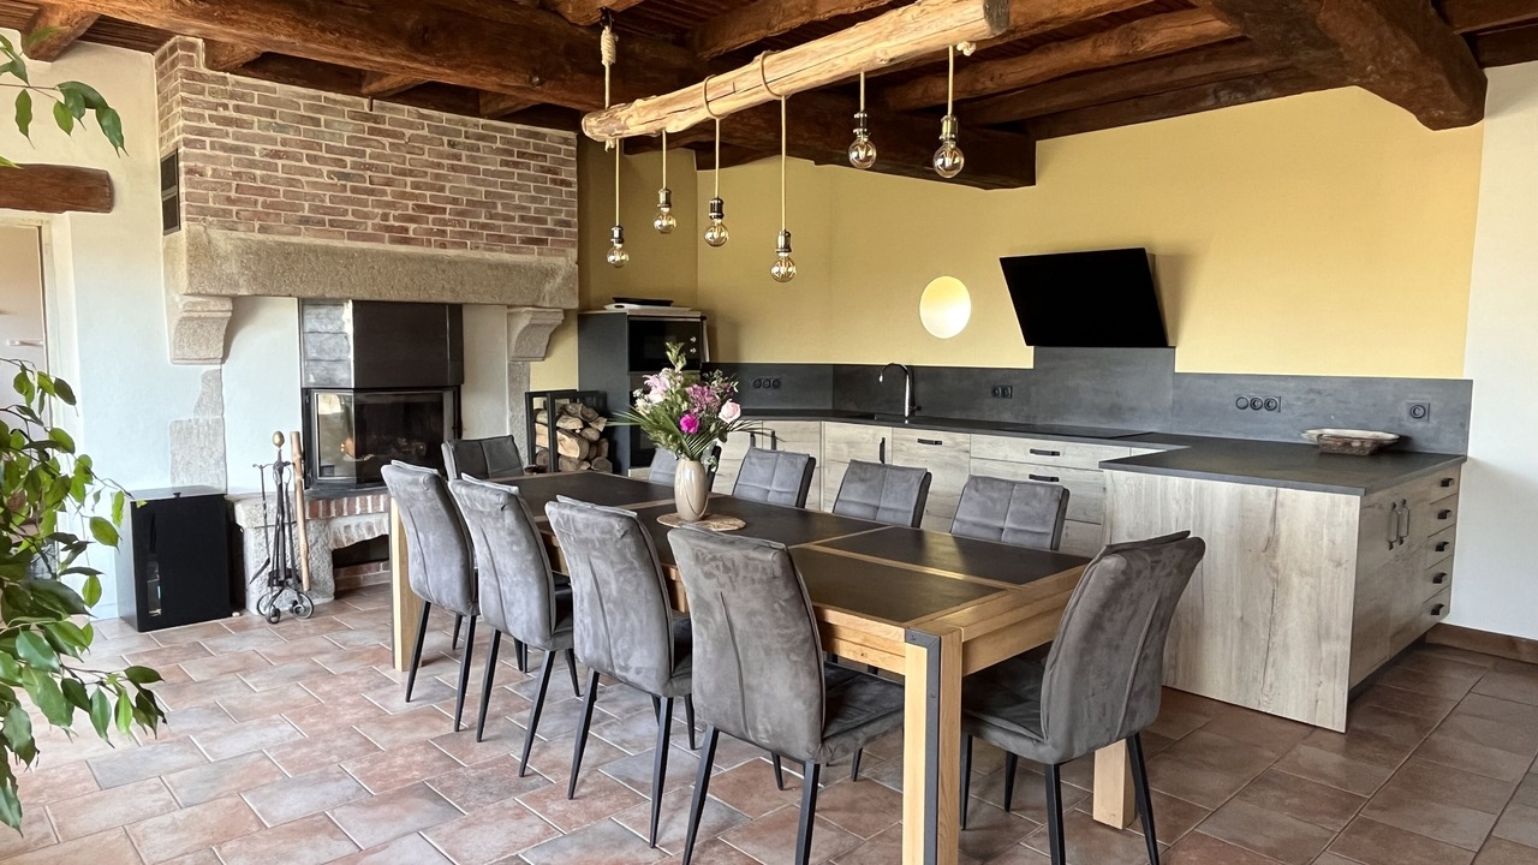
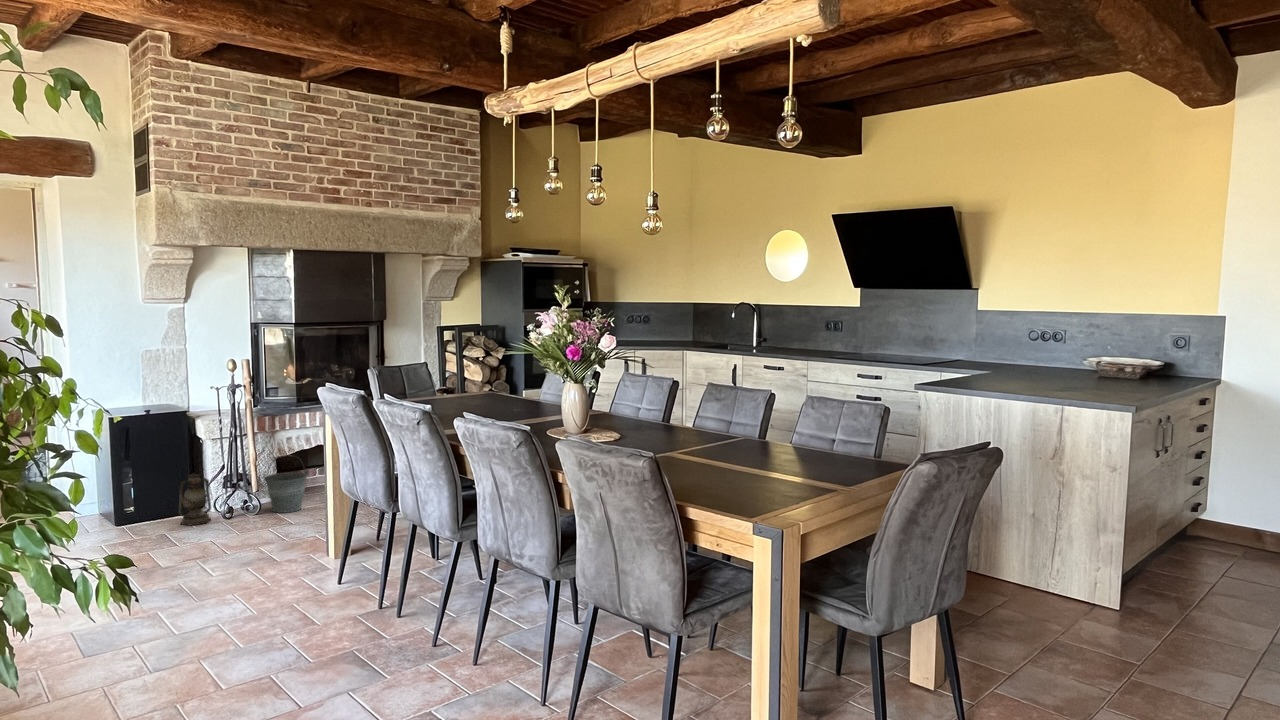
+ bucket [262,454,310,514]
+ lantern [178,472,214,527]
